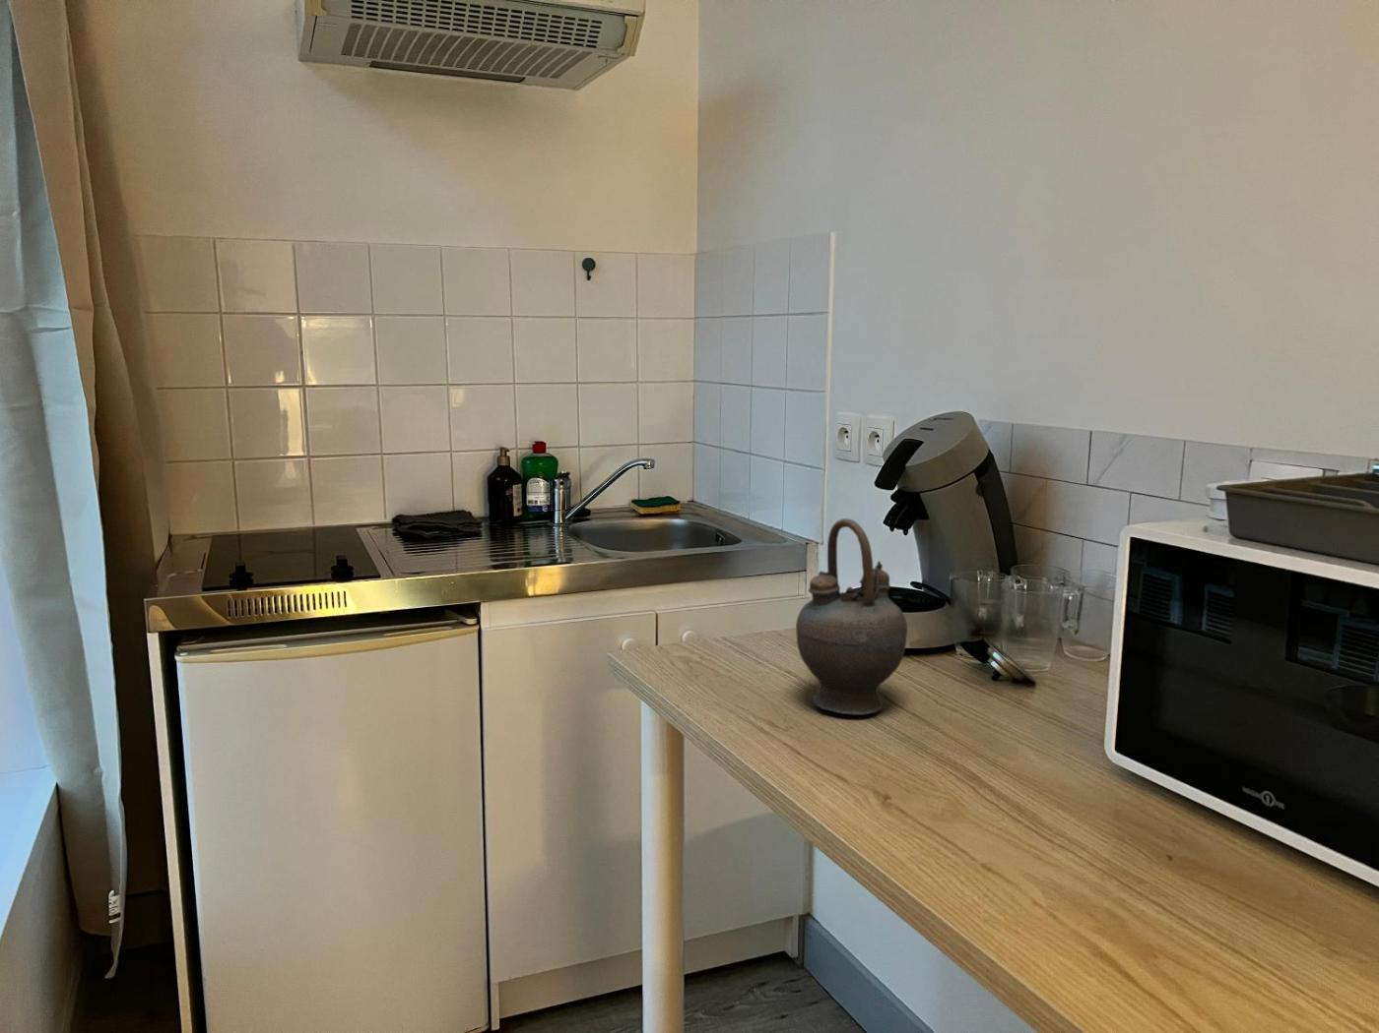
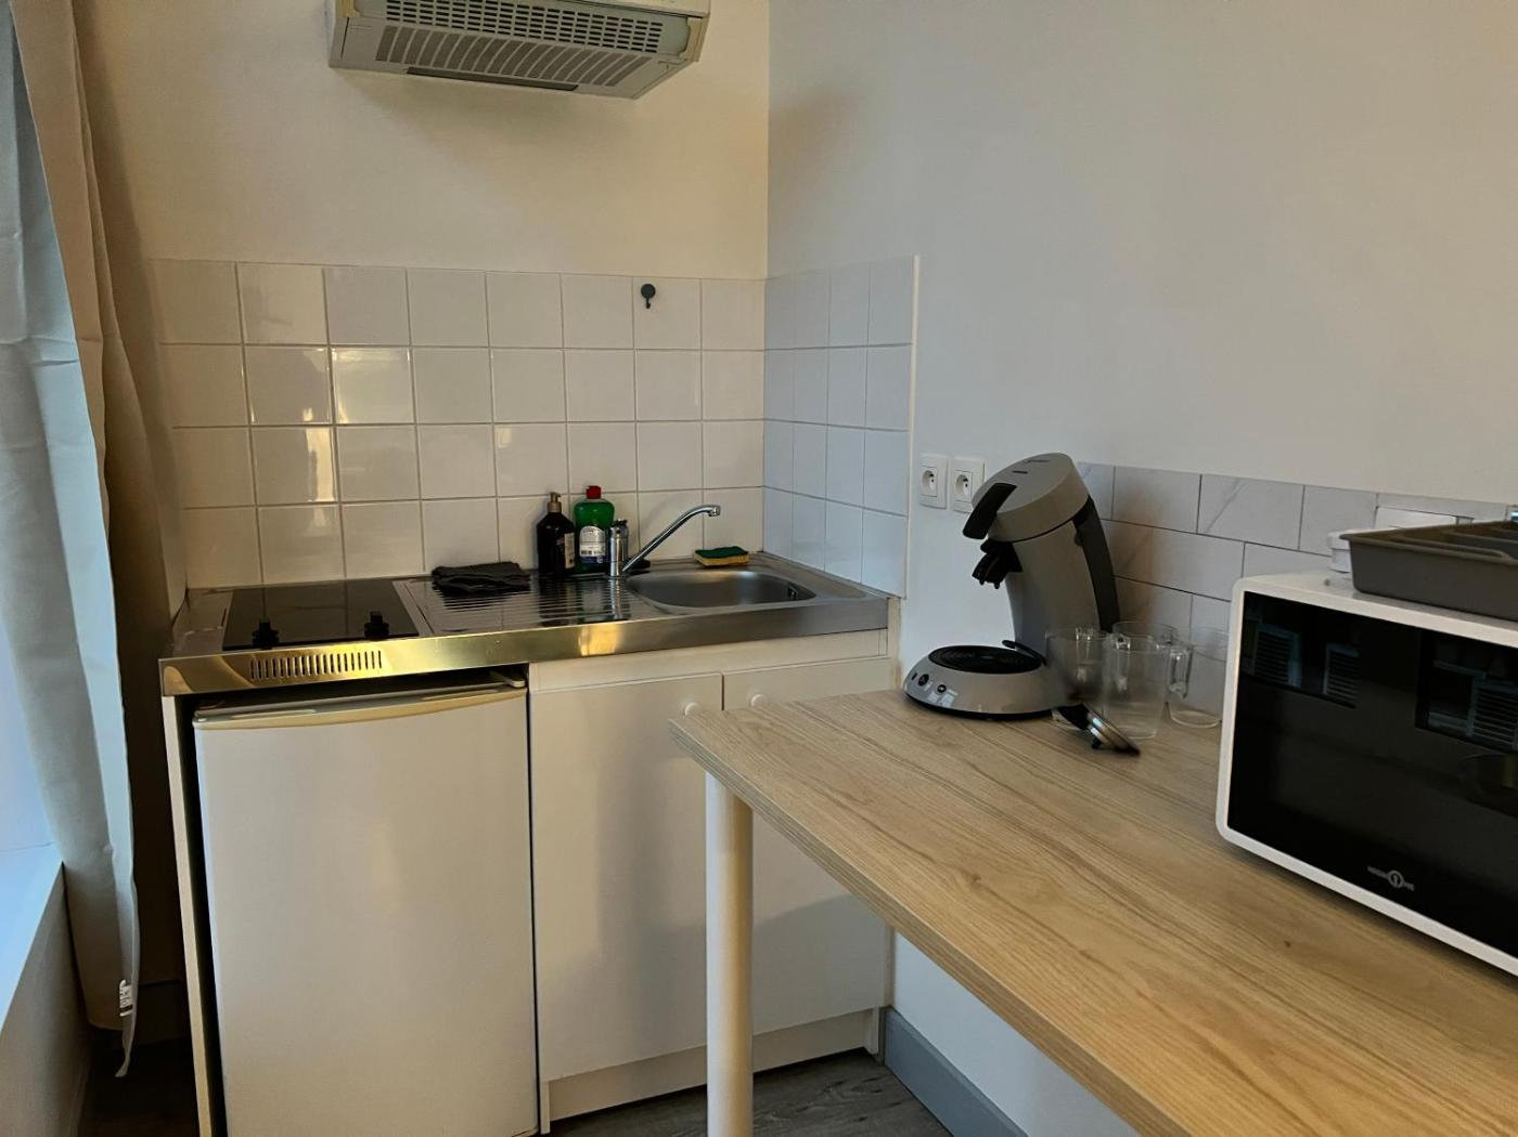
- teapot [795,518,908,716]
